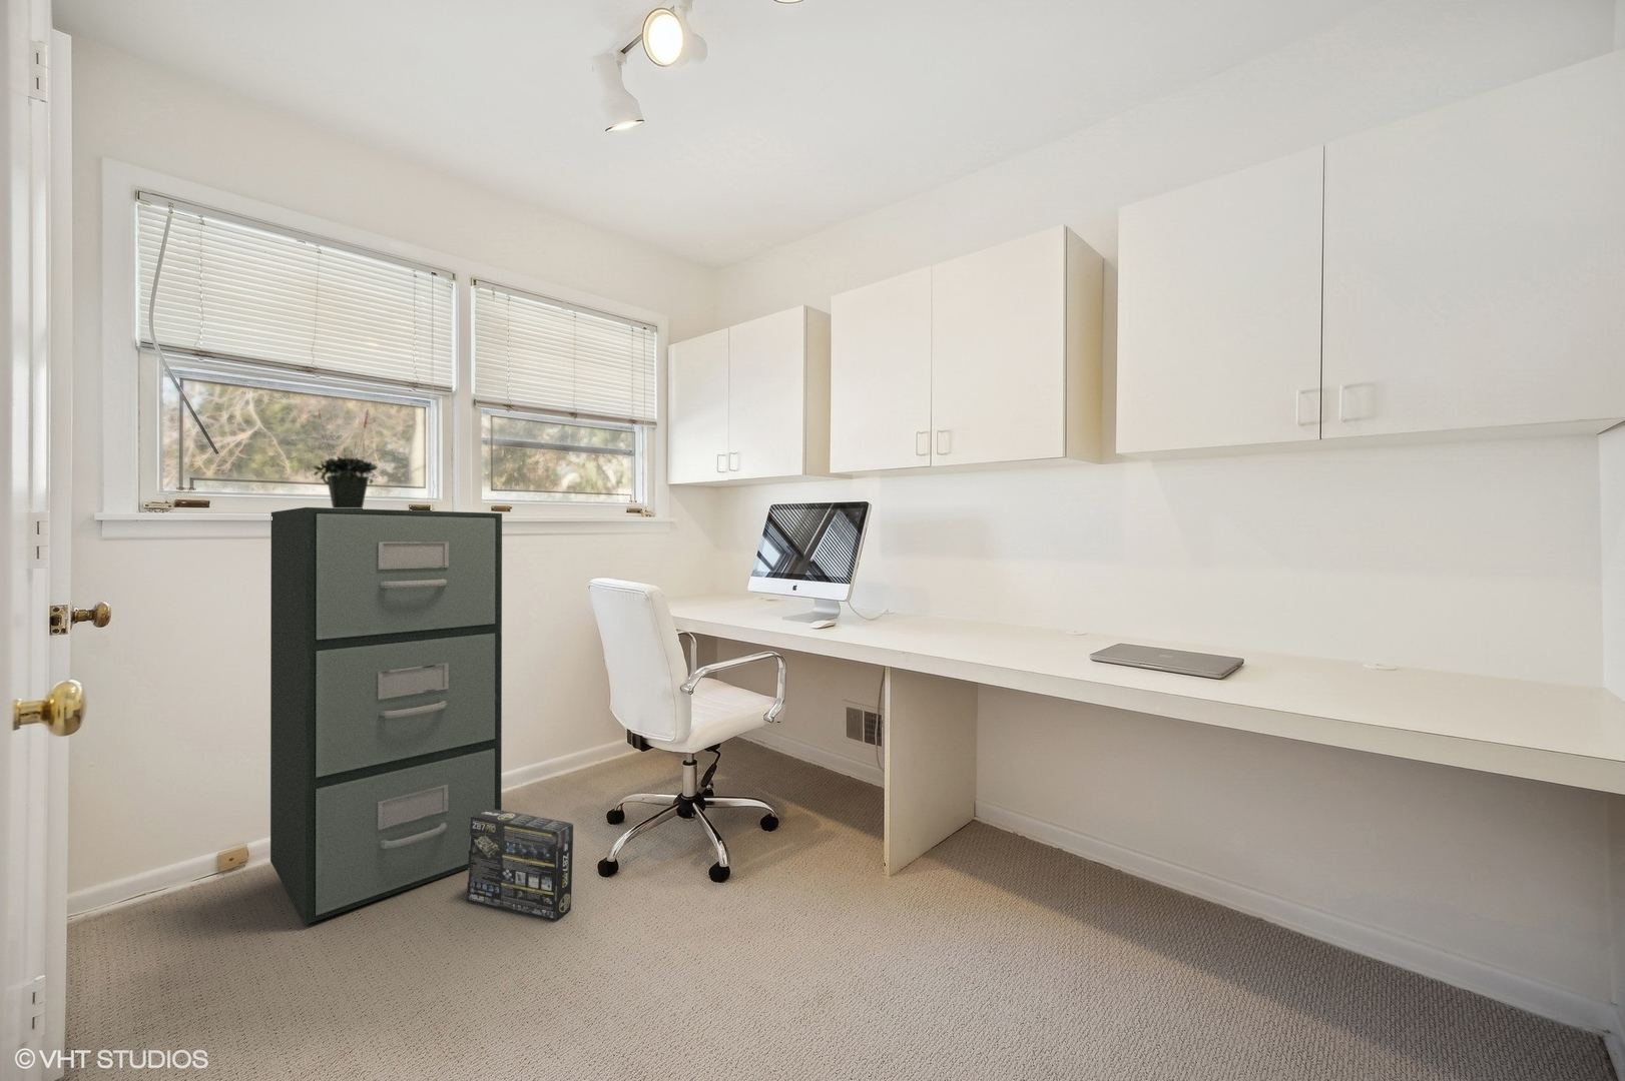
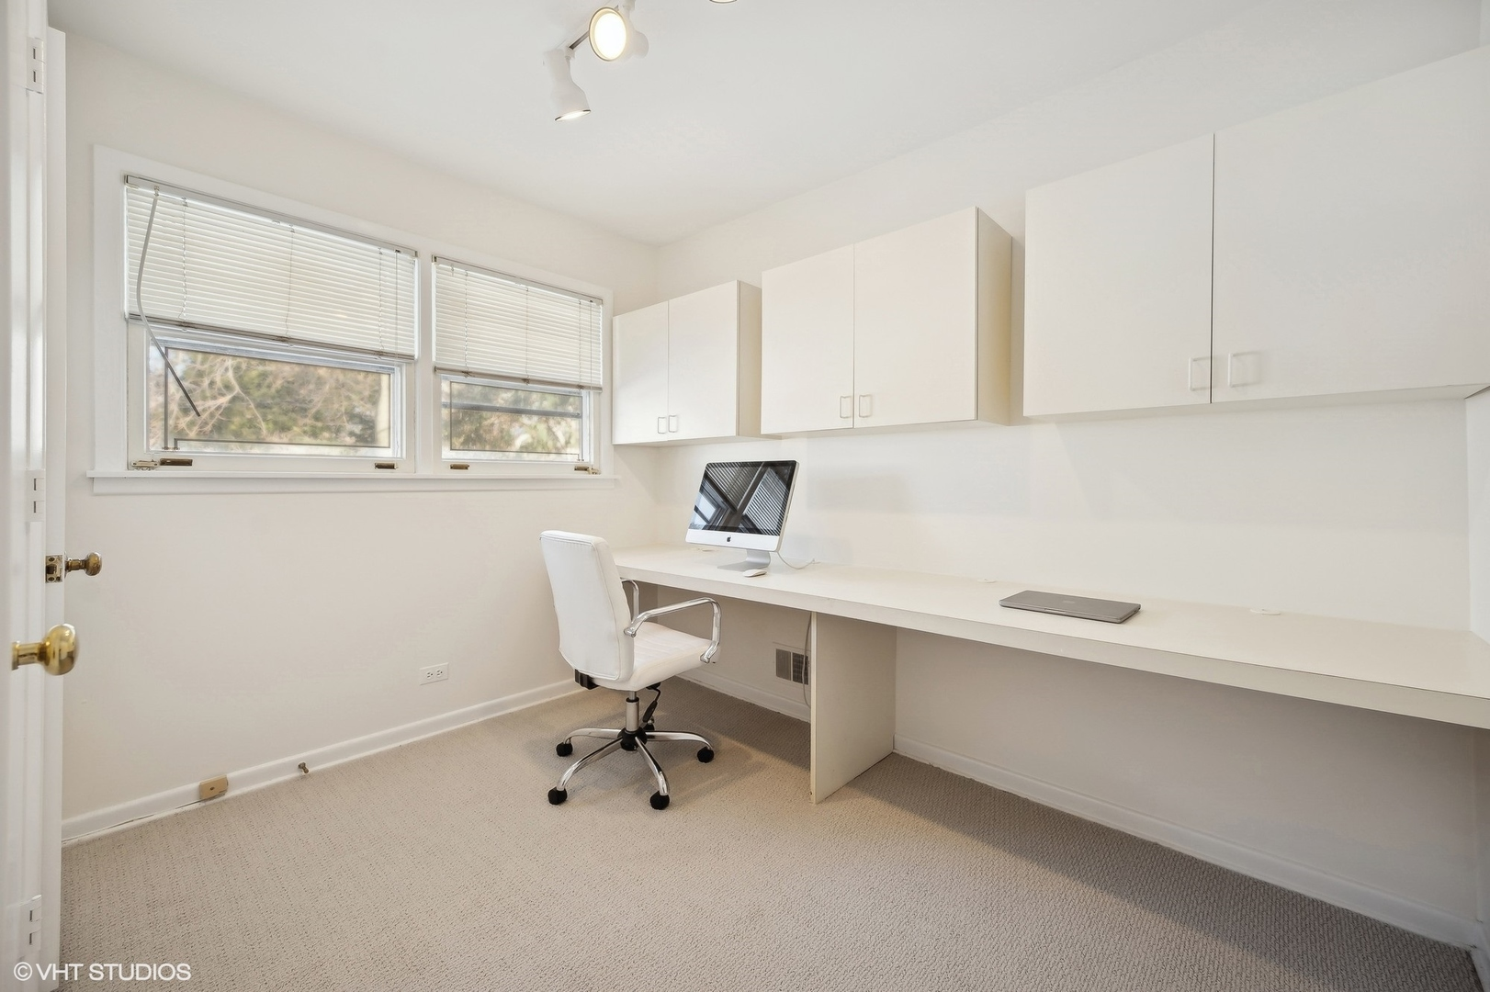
- box [466,808,573,923]
- filing cabinet [269,507,503,925]
- potted plant [313,410,379,509]
